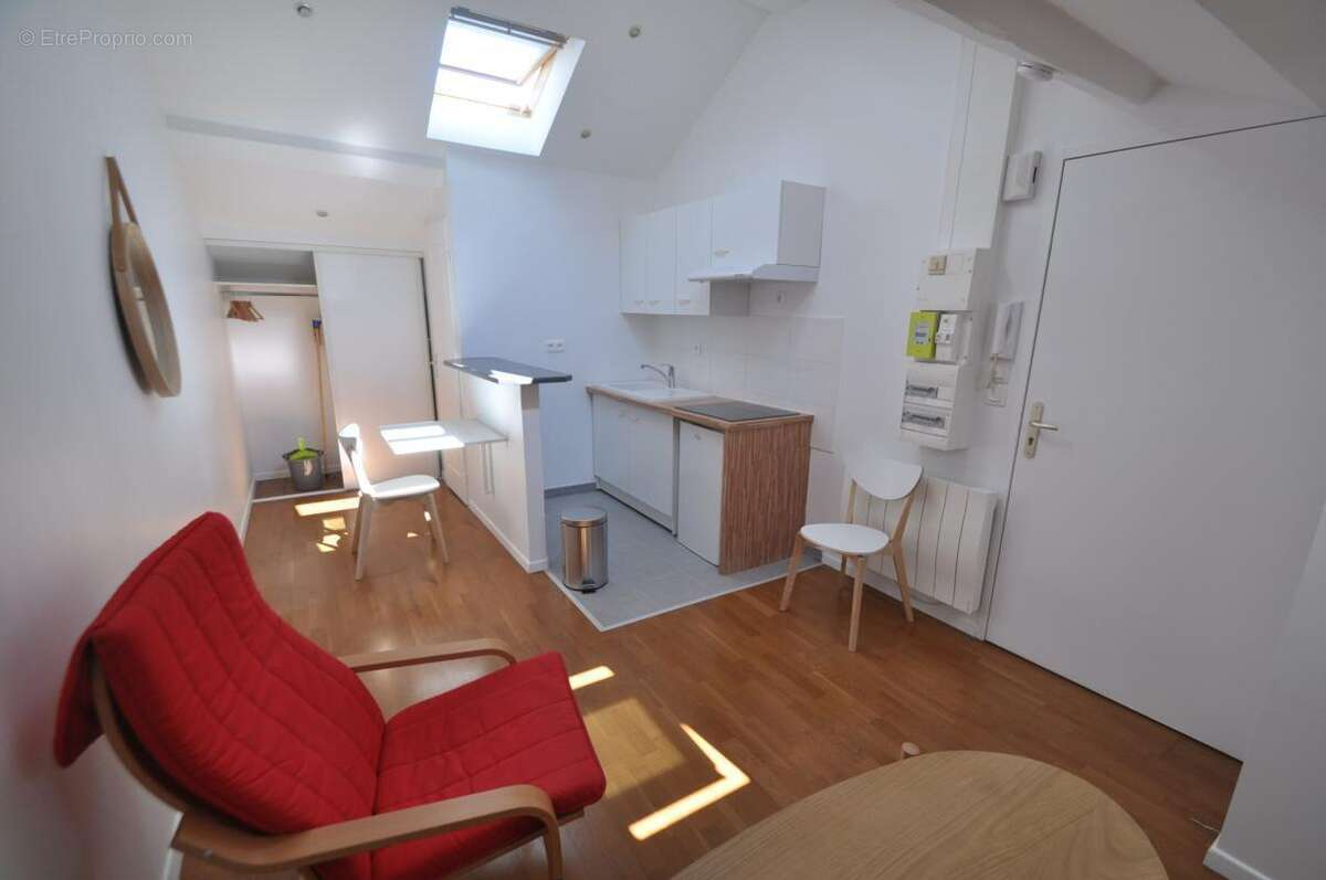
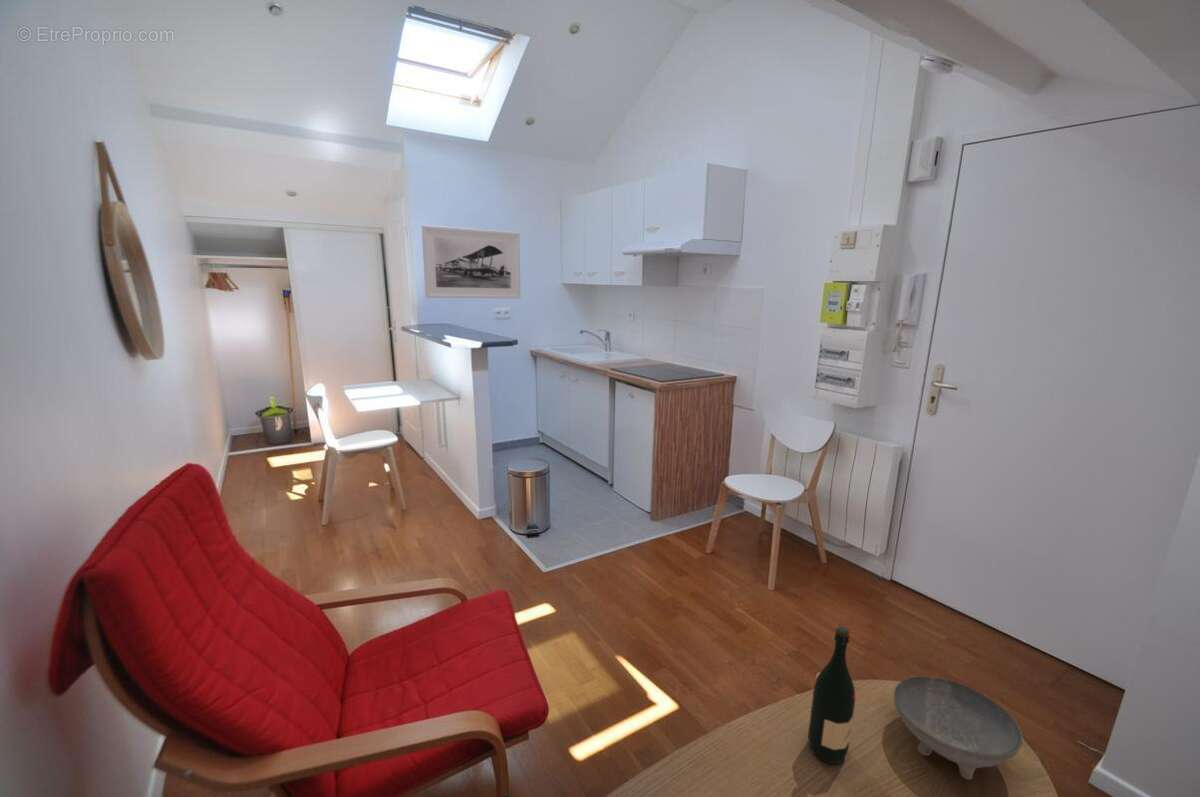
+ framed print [421,224,521,299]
+ wine bottle [807,625,856,765]
+ bowl [893,675,1024,781]
